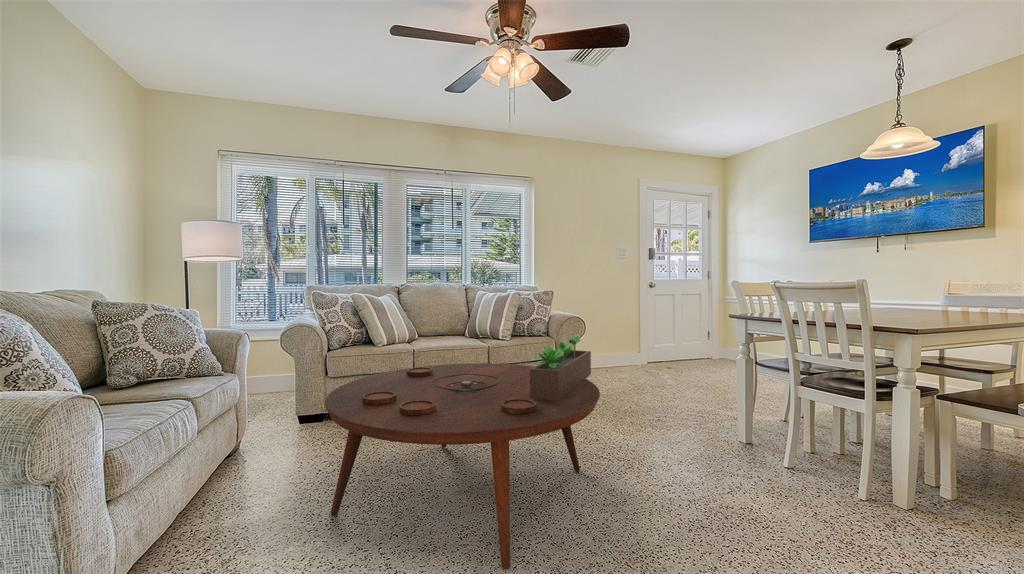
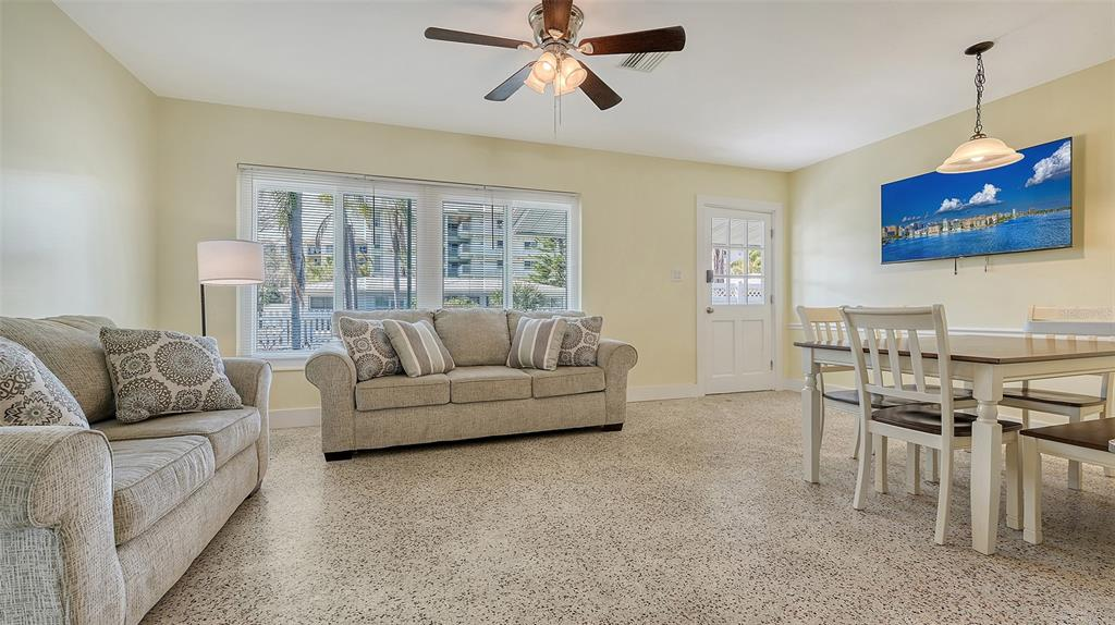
- coffee table [324,362,601,571]
- succulent planter [530,335,592,401]
